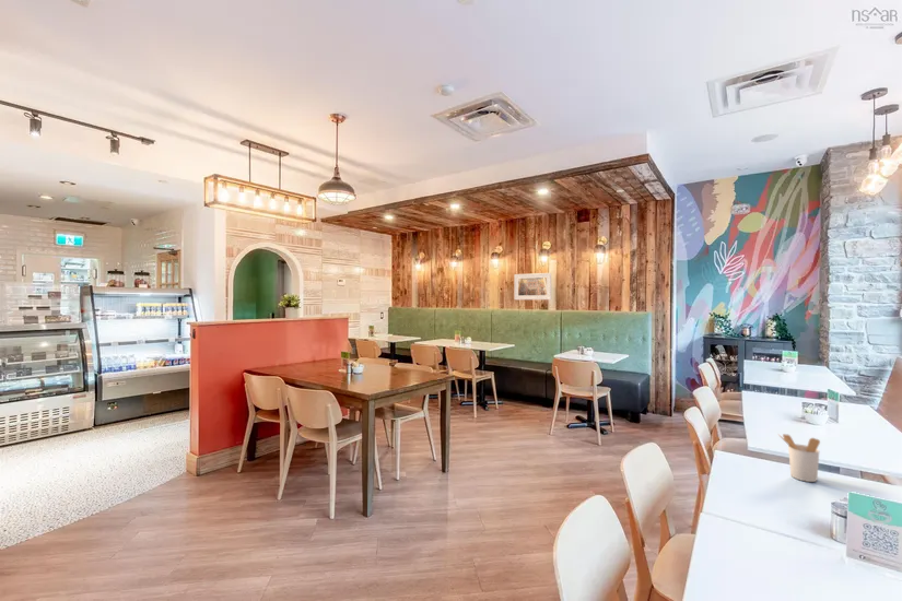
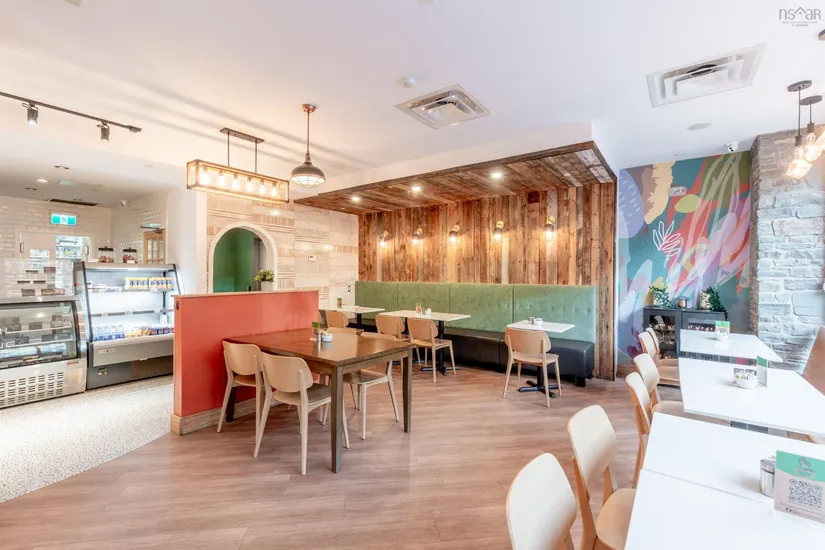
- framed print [513,272,552,300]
- utensil holder [776,433,821,483]
